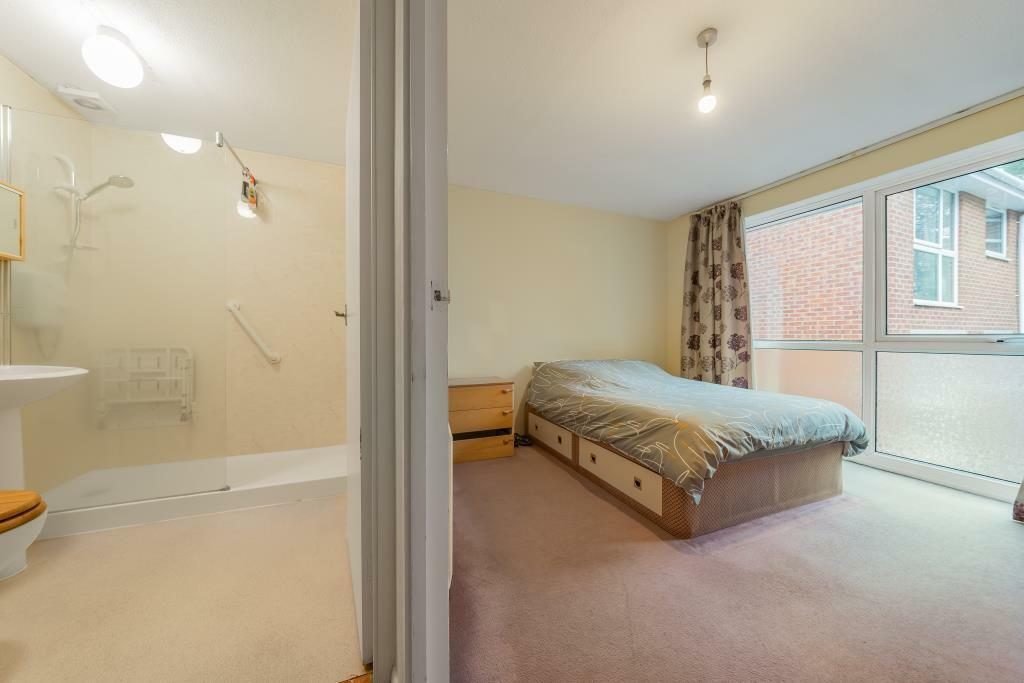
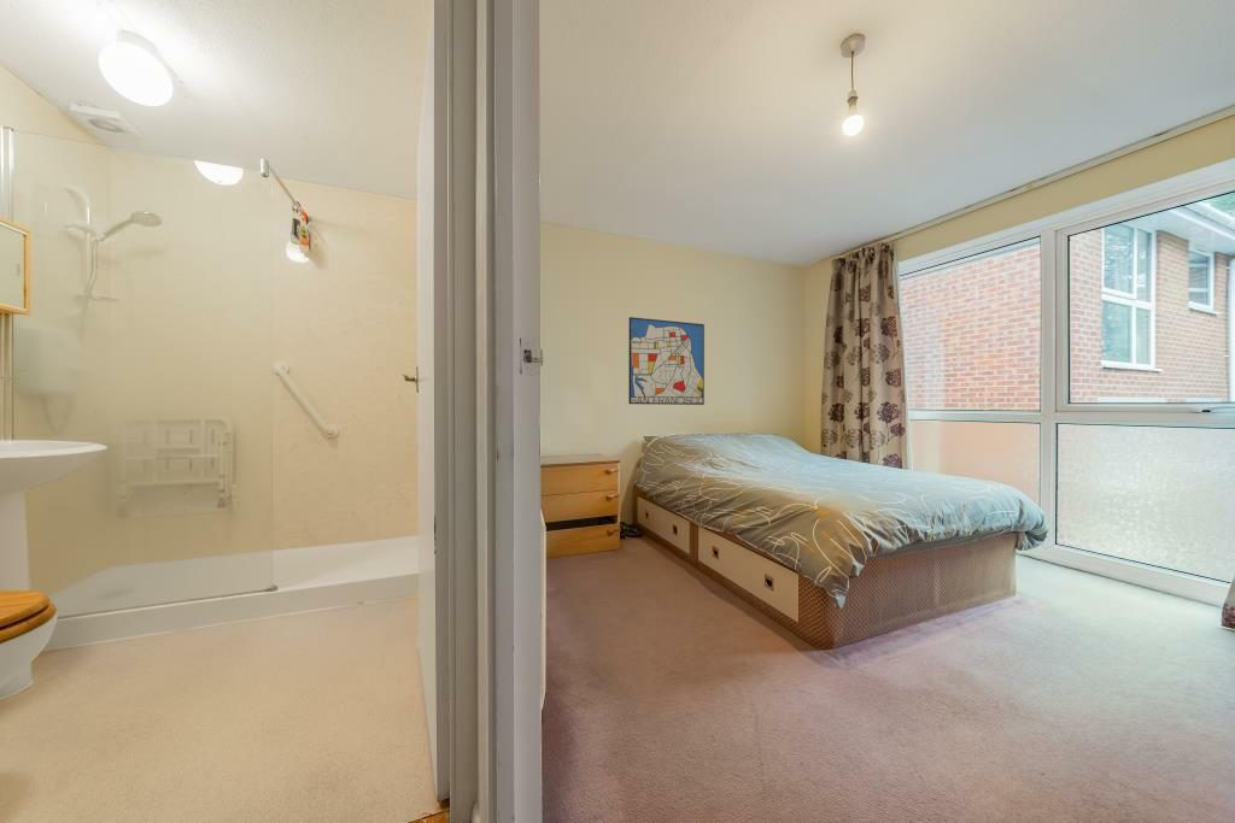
+ wall art [627,316,706,406]
